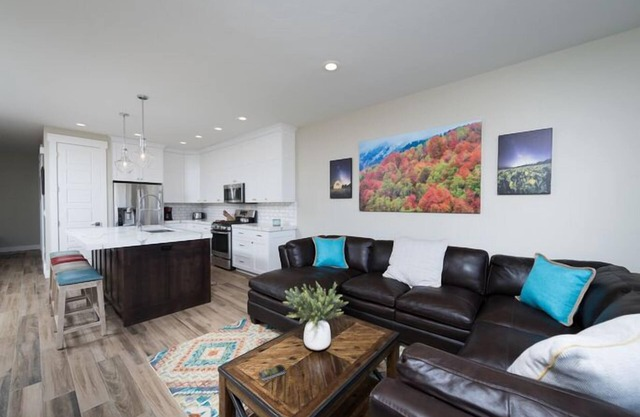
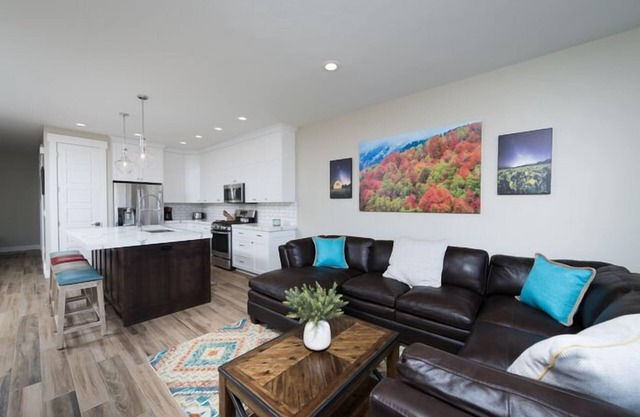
- remote control [258,363,287,382]
